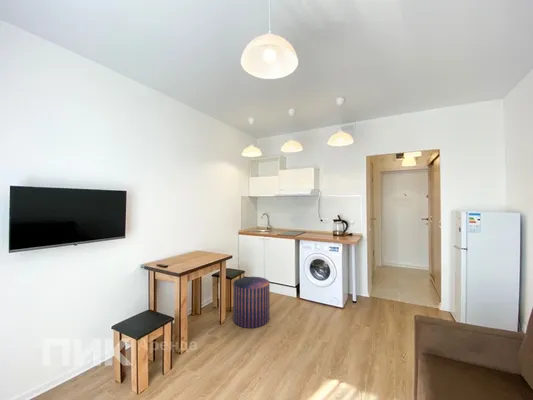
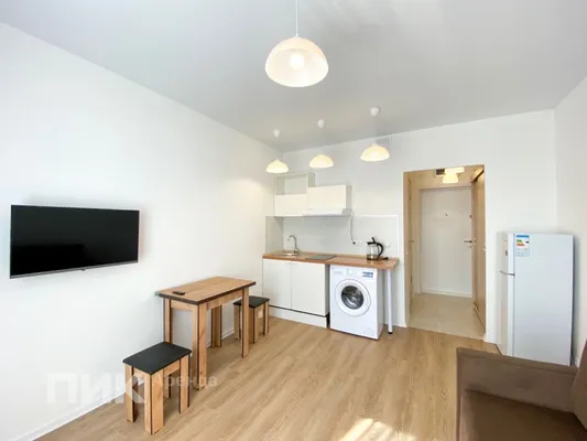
- pouf [232,276,271,329]
